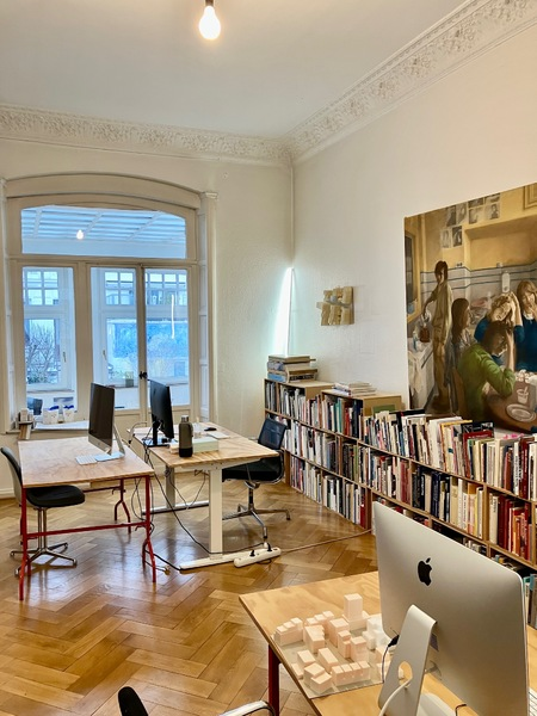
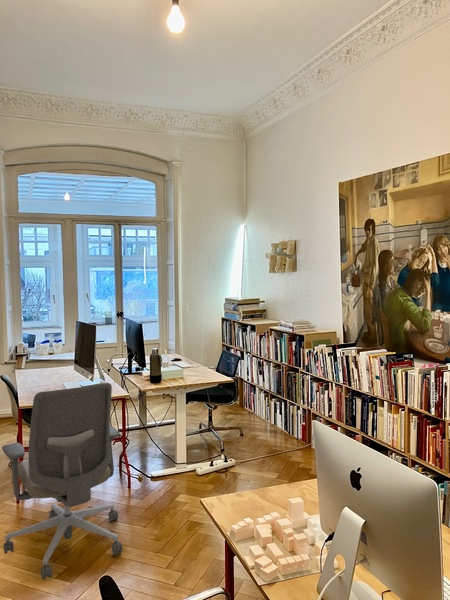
+ office chair [1,382,124,580]
